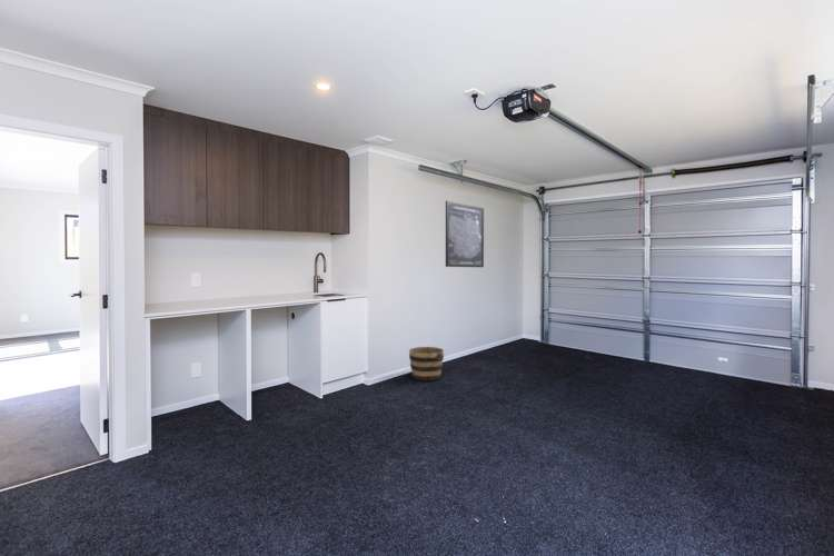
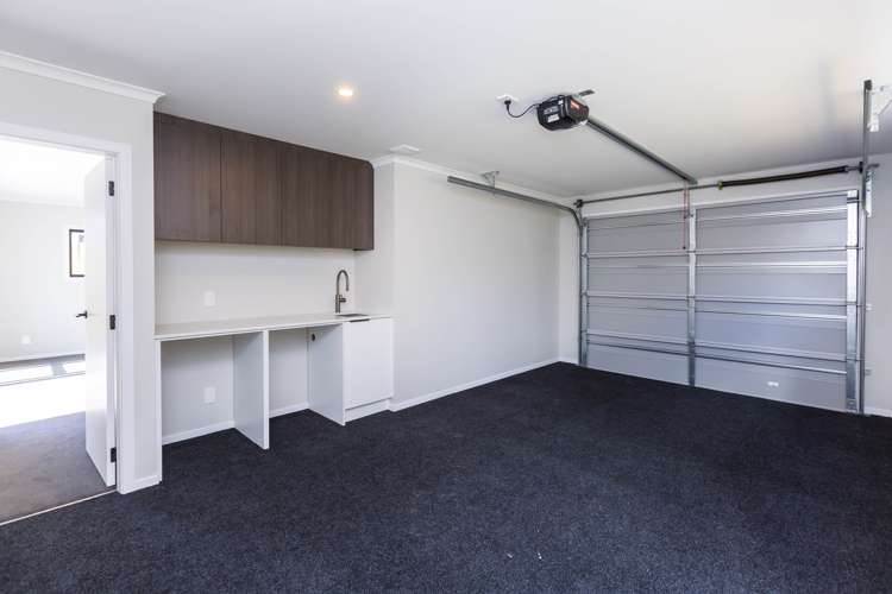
- bucket [408,346,445,381]
- wall art [445,200,485,268]
